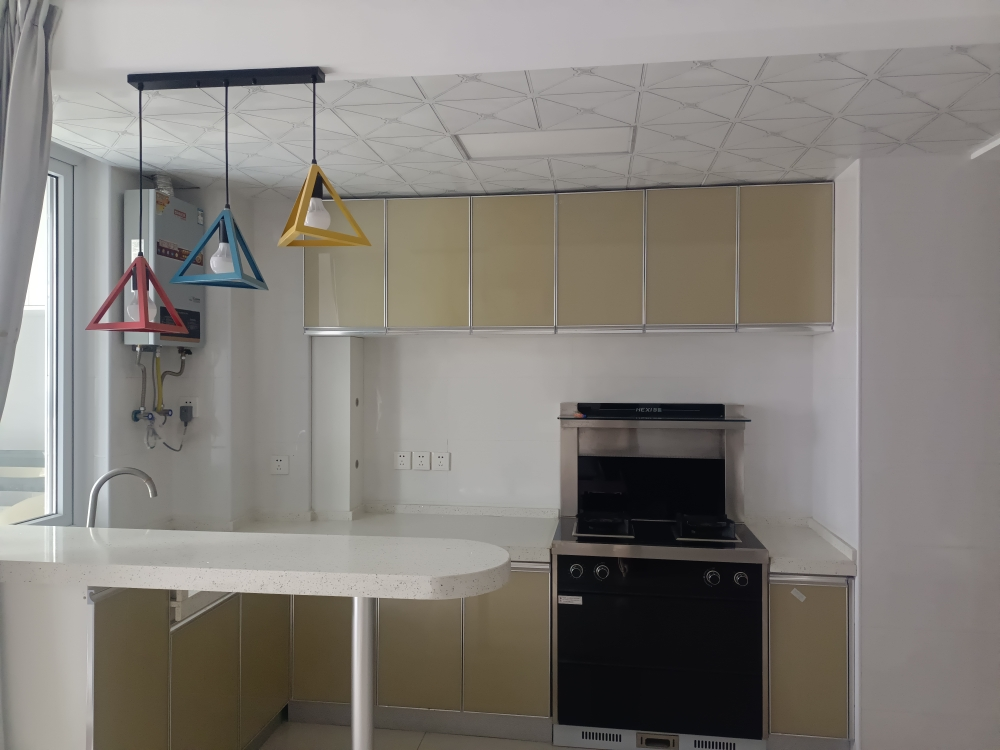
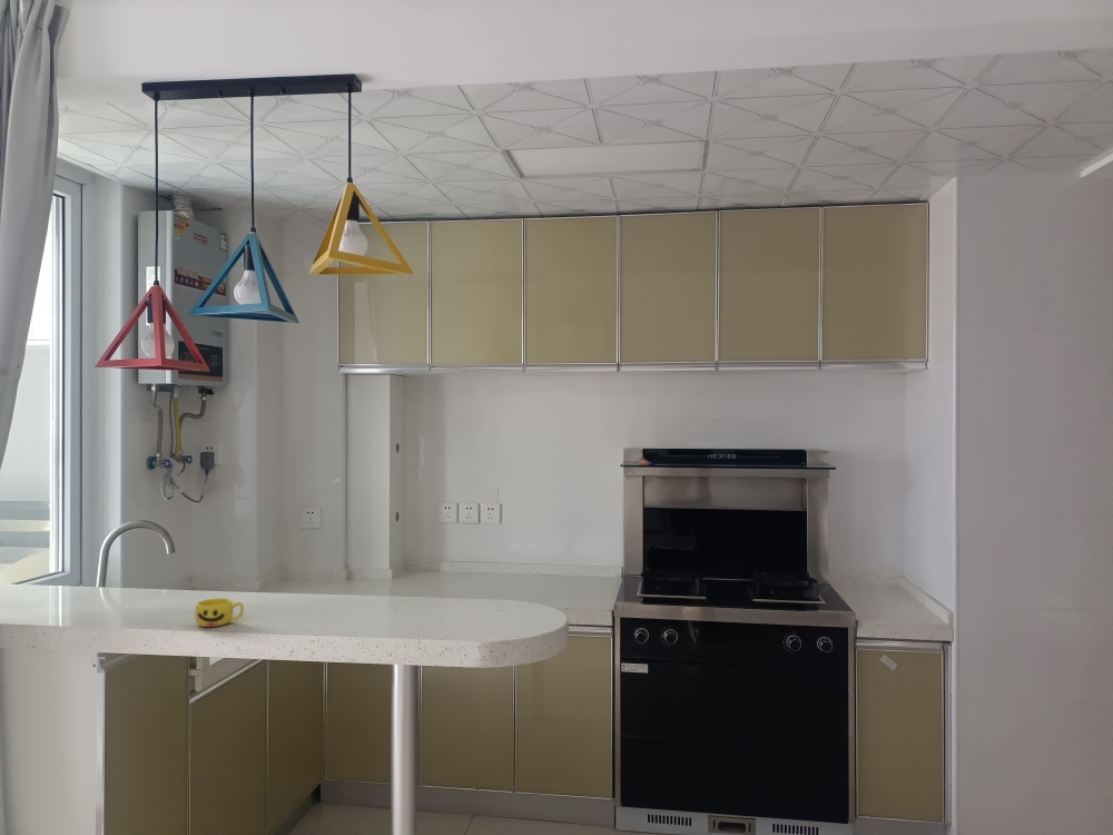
+ cup [194,597,245,628]
